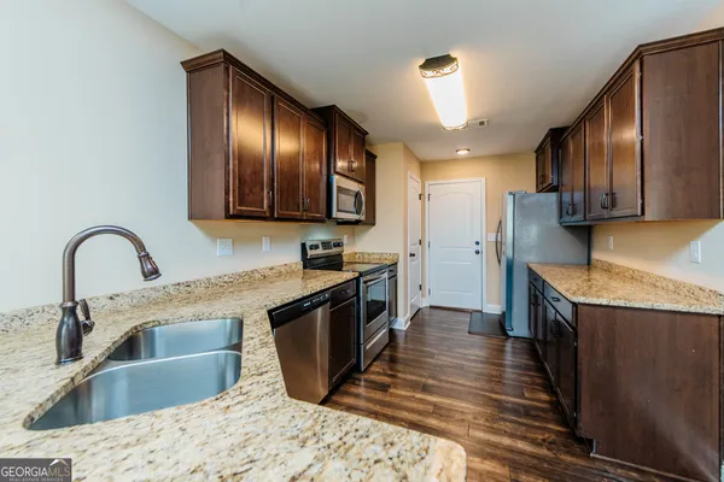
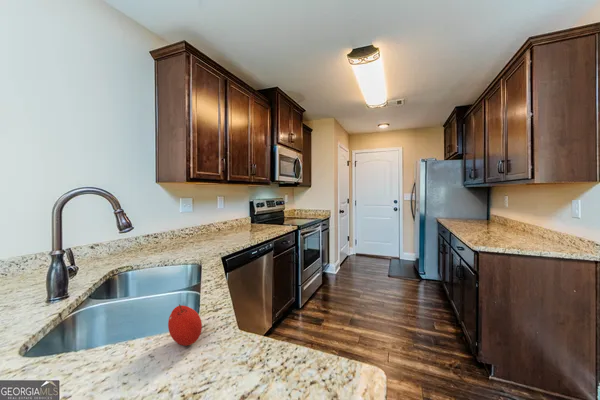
+ fruit [167,303,203,347]
